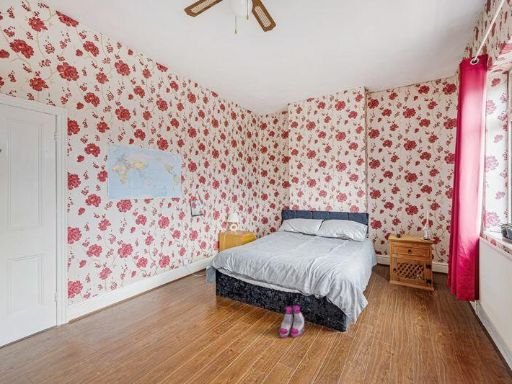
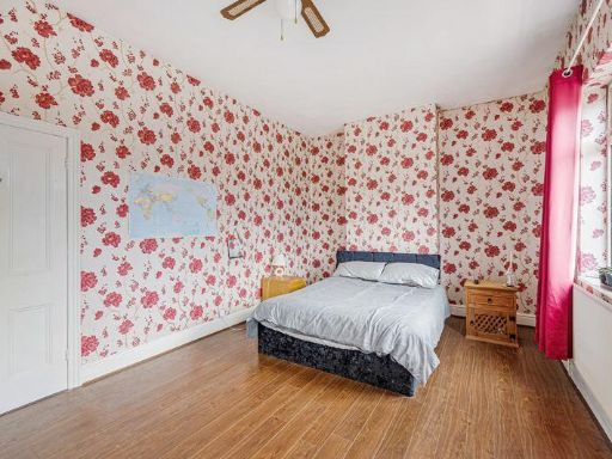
- boots [278,304,306,338]
